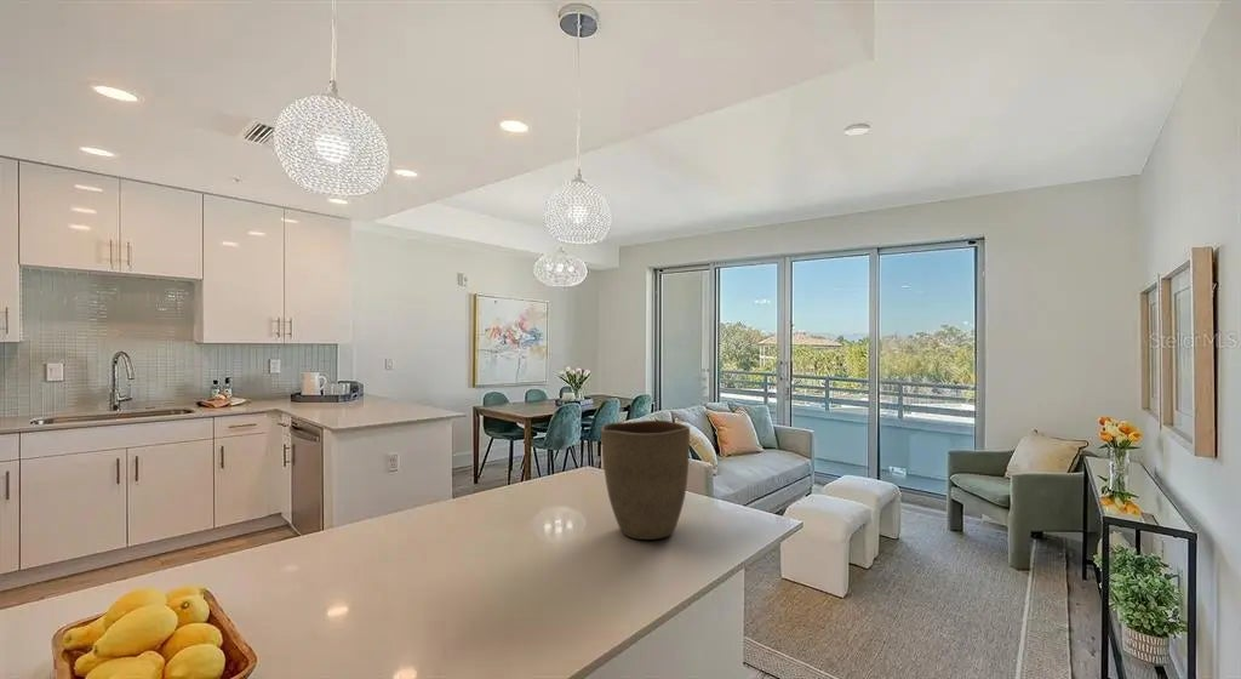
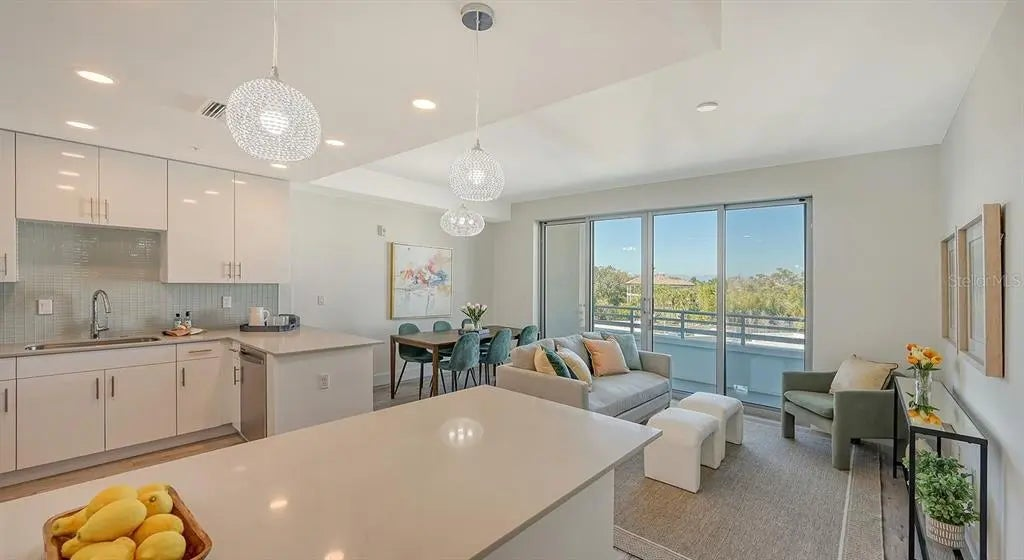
- vase [600,420,691,541]
